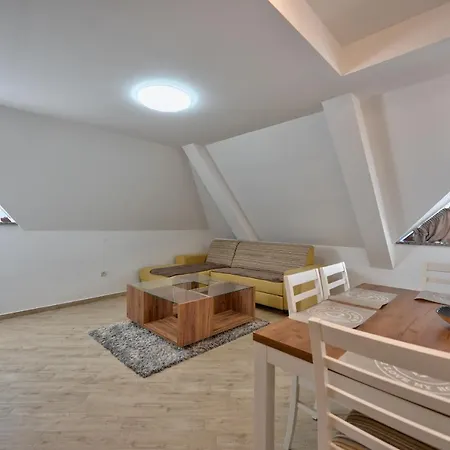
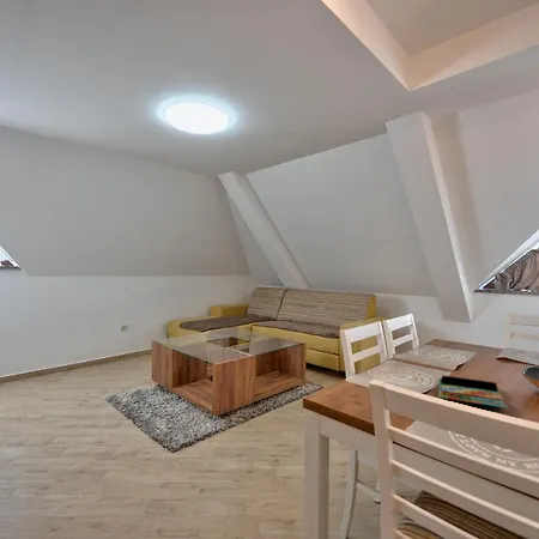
+ book [437,374,508,410]
